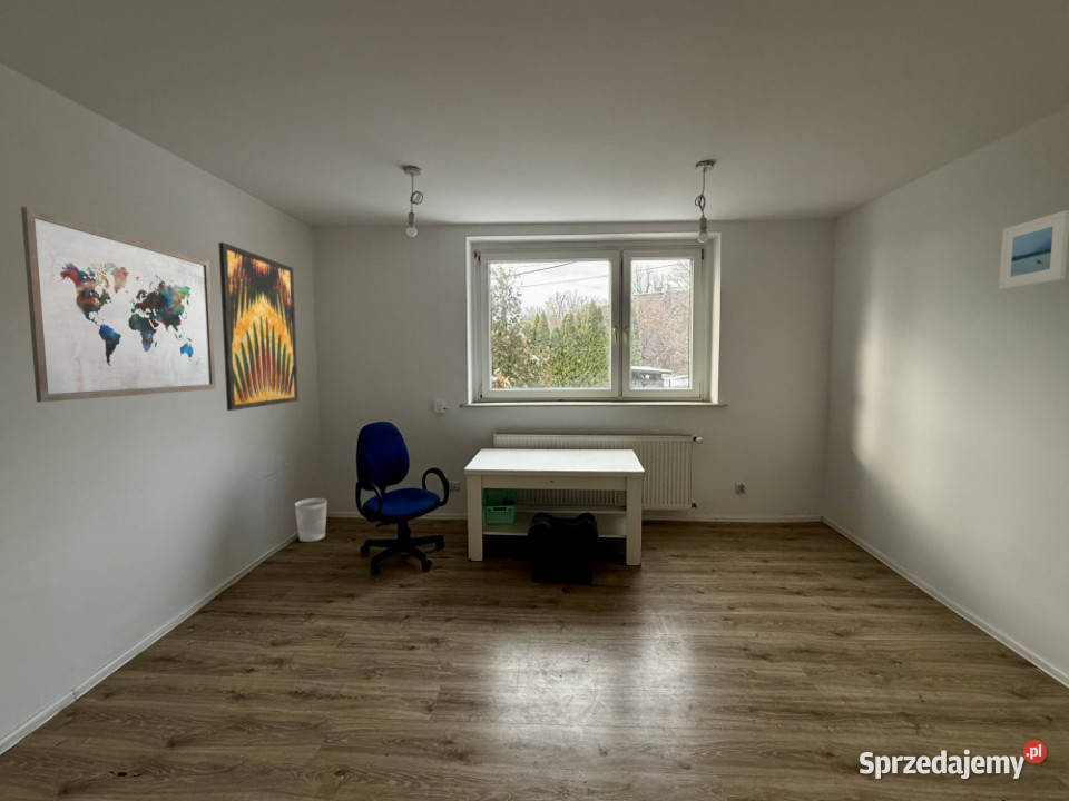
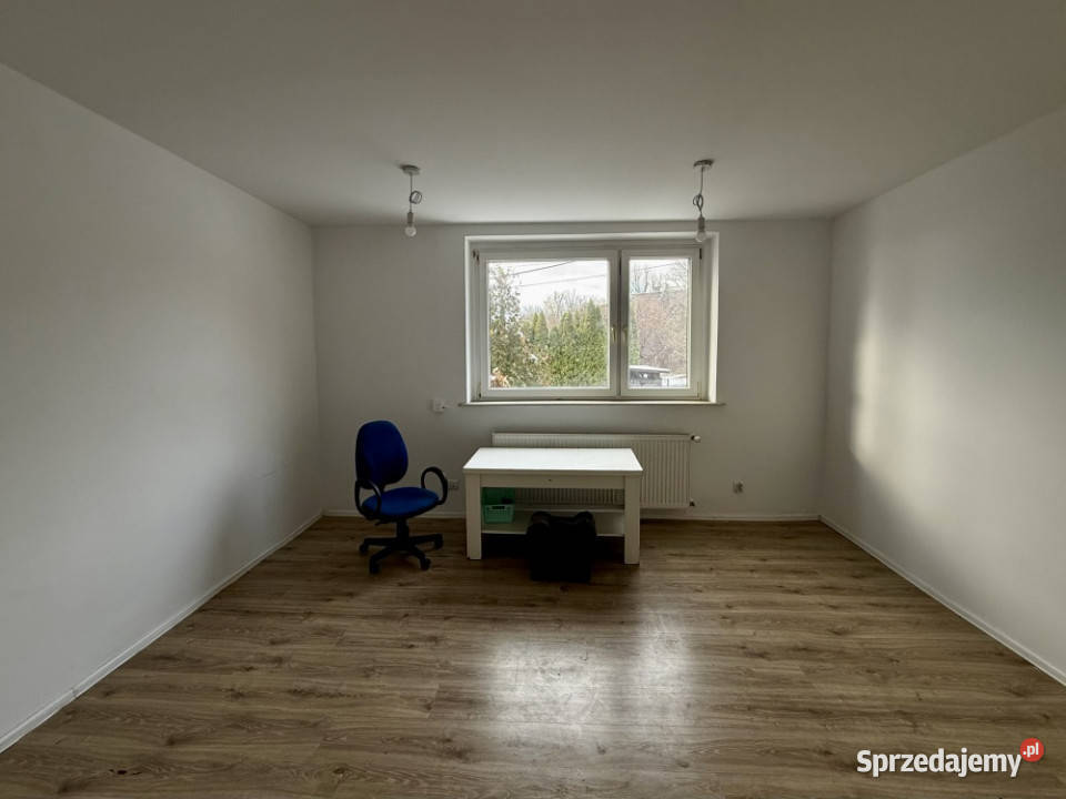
- wall art [218,241,300,412]
- wastebasket [294,497,328,543]
- wall art [20,206,217,403]
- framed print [998,209,1069,290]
